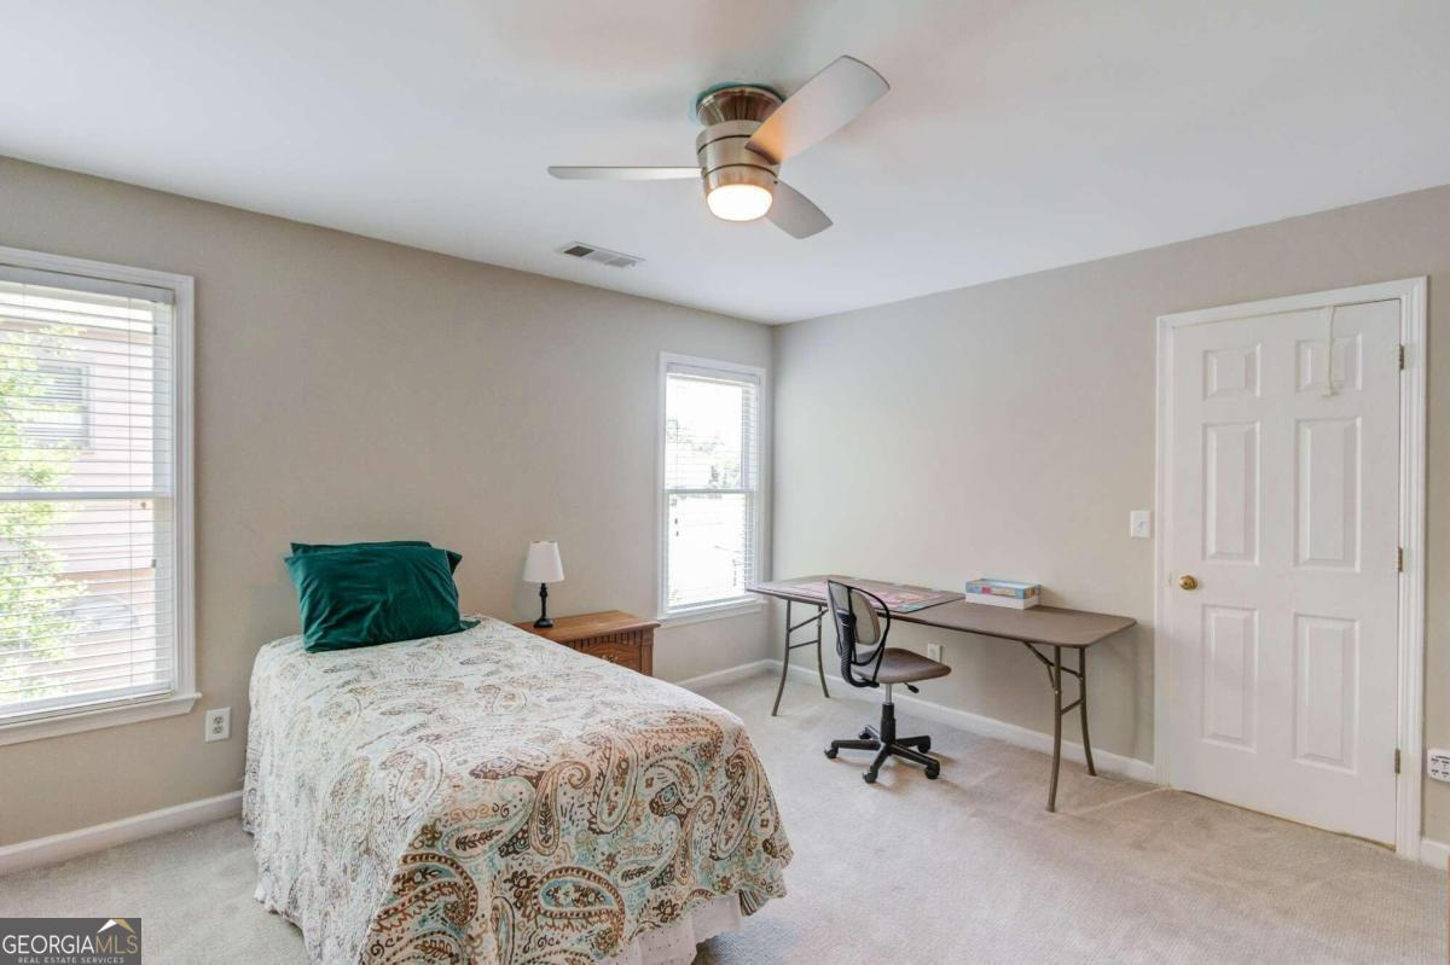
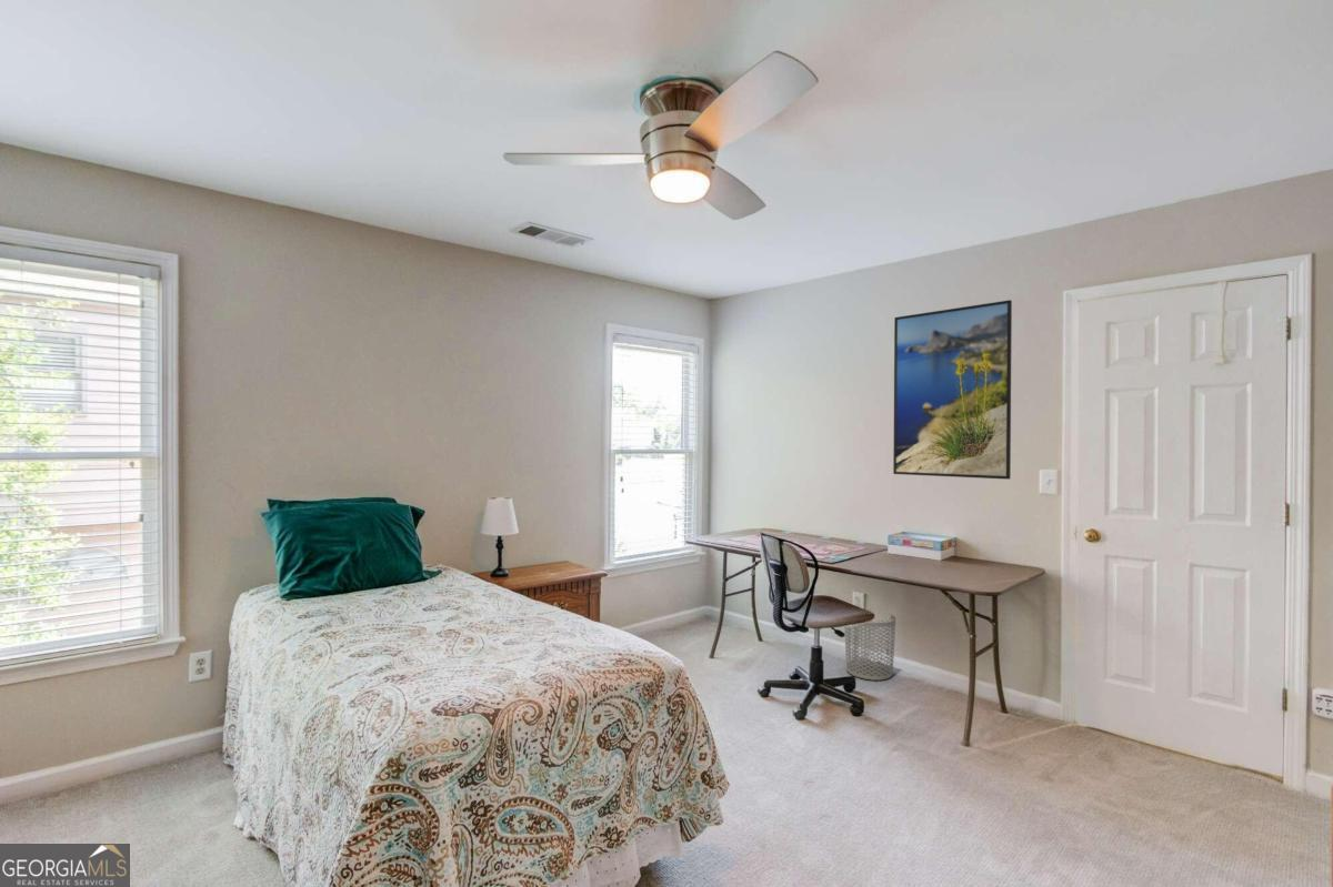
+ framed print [892,299,1013,481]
+ waste bin [843,608,896,682]
